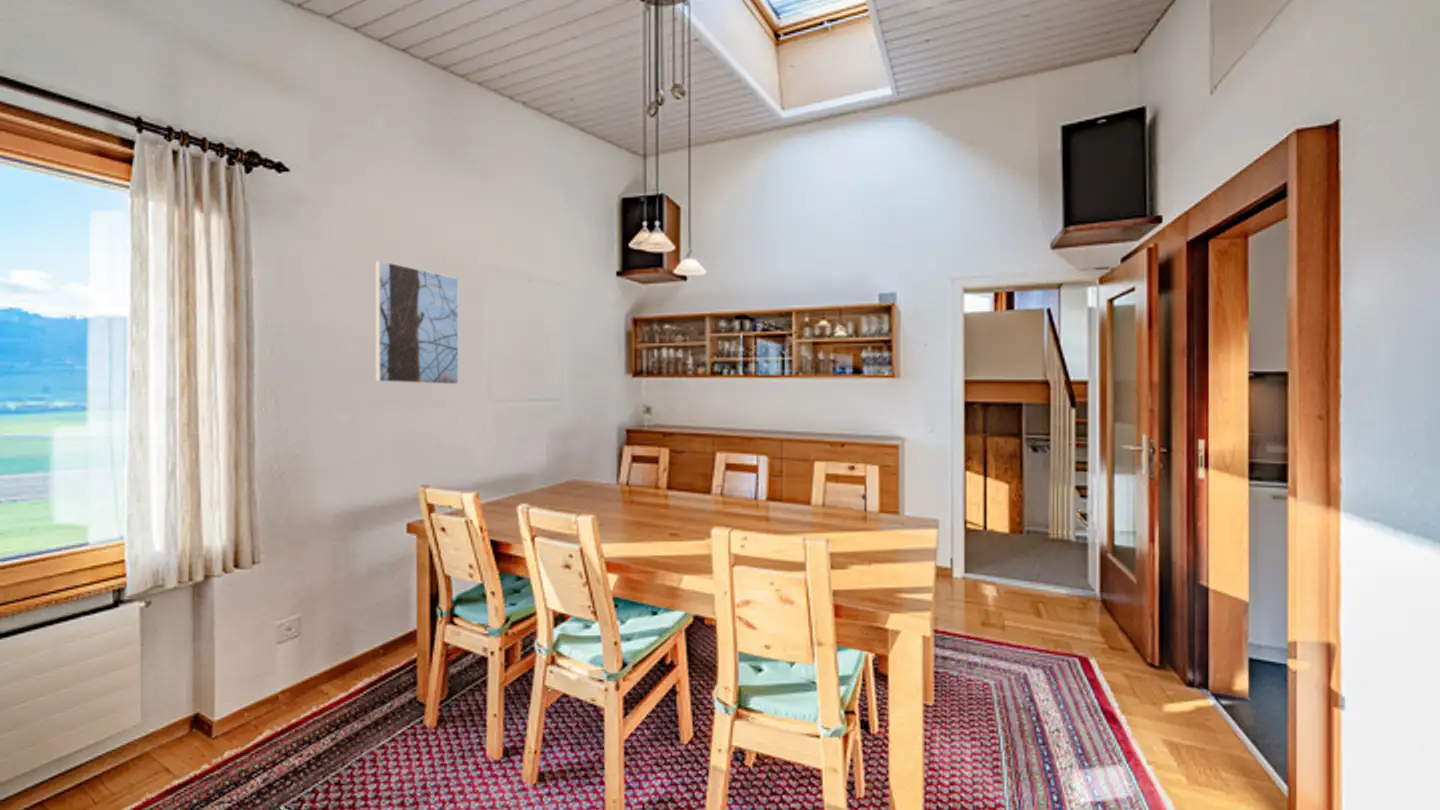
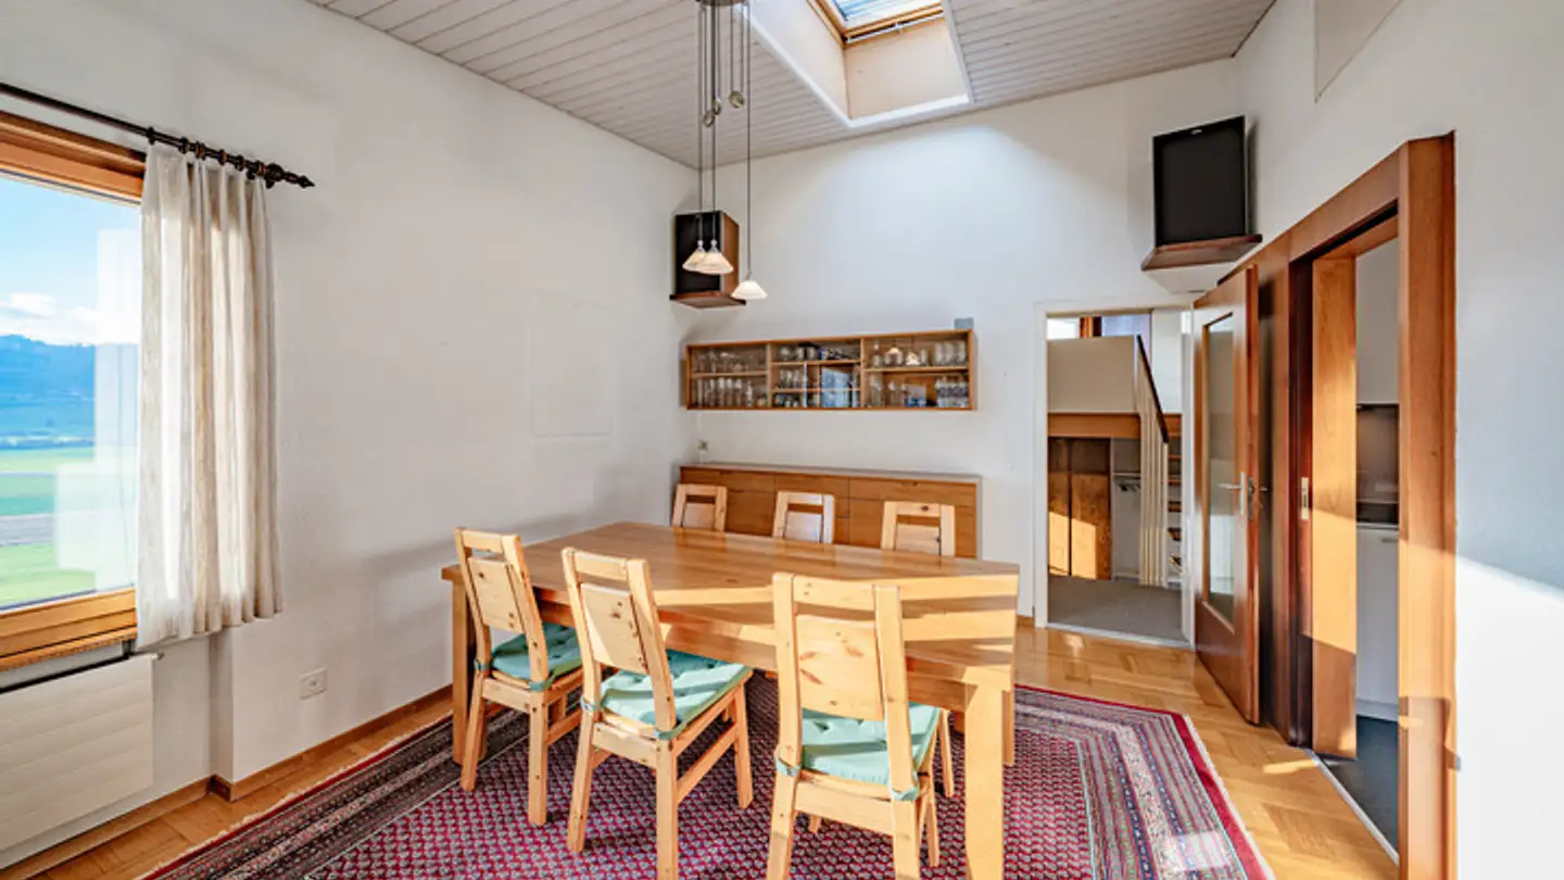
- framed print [374,259,459,385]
